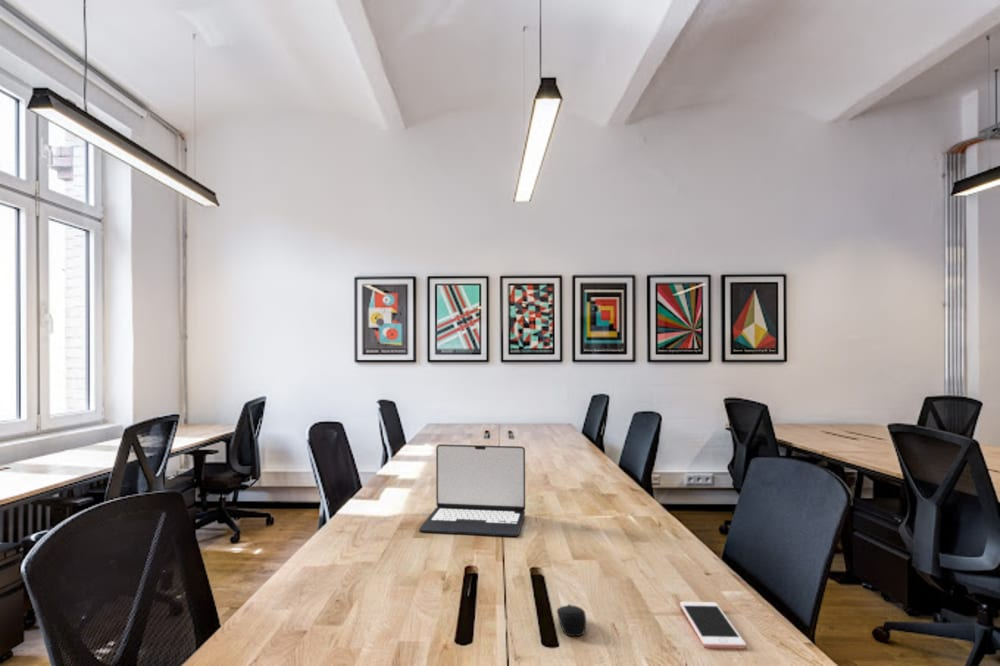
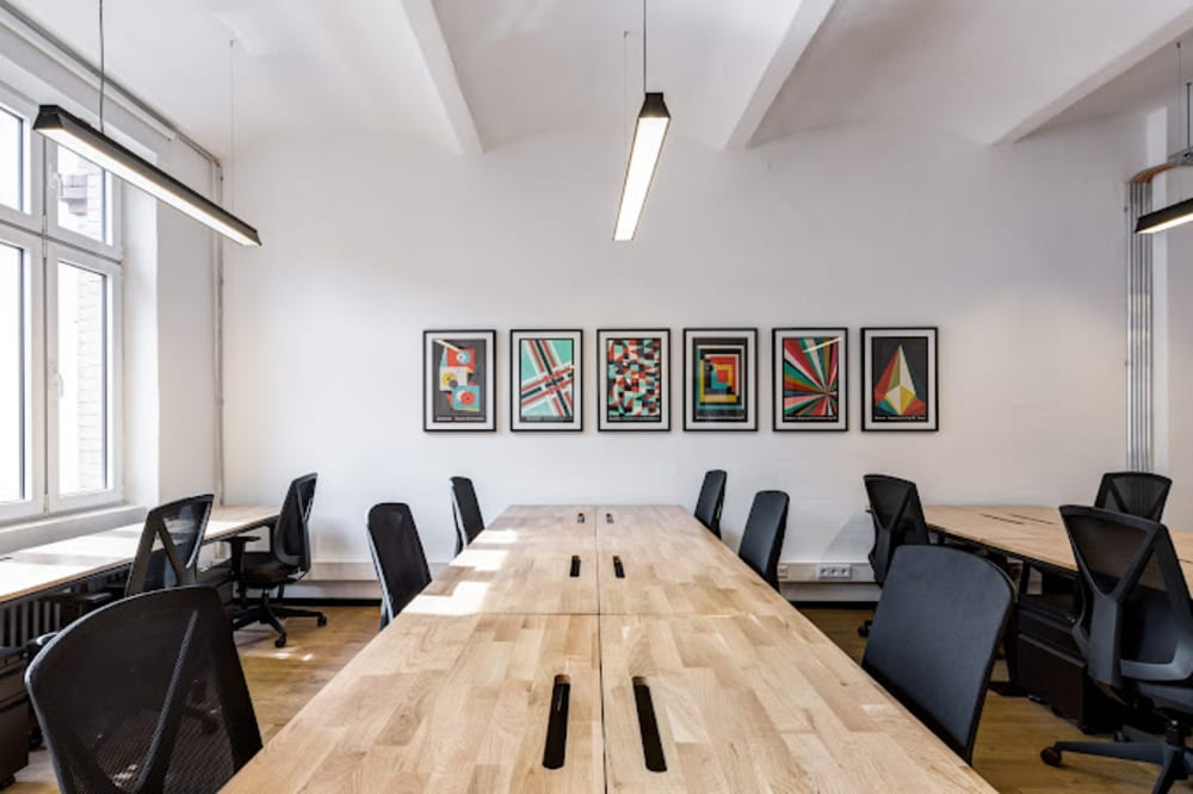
- computer mouse [556,604,587,637]
- cell phone [679,601,747,650]
- laptop [418,443,526,538]
